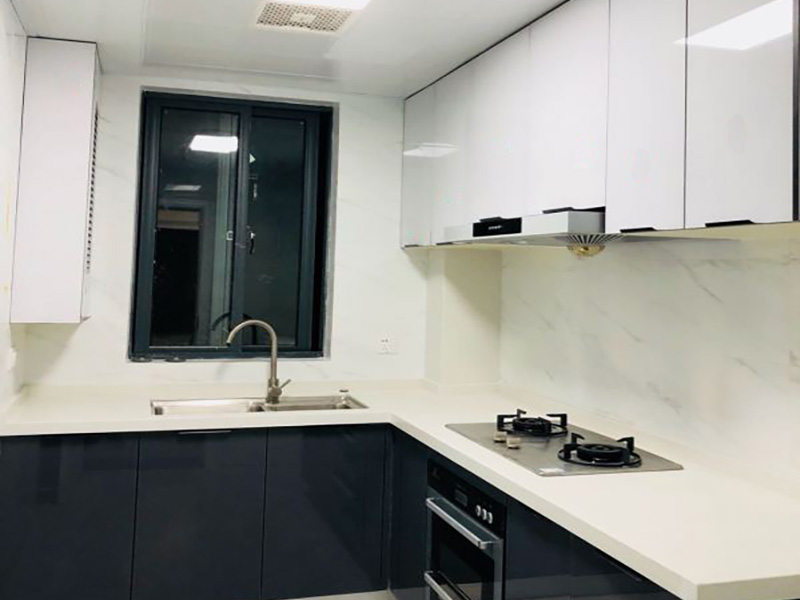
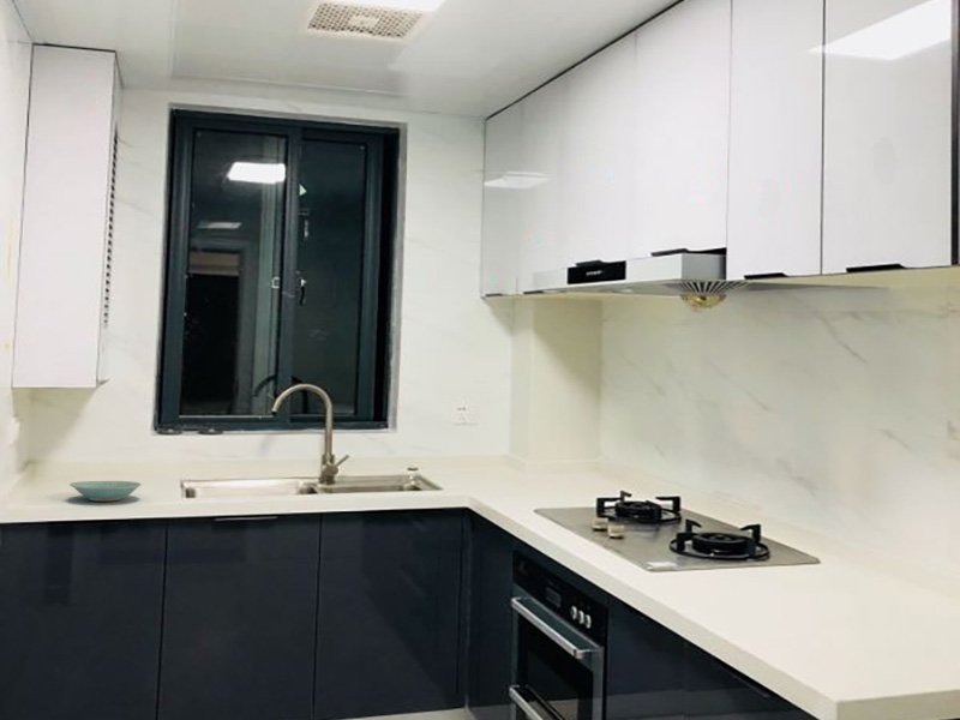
+ bowl [68,480,143,502]
